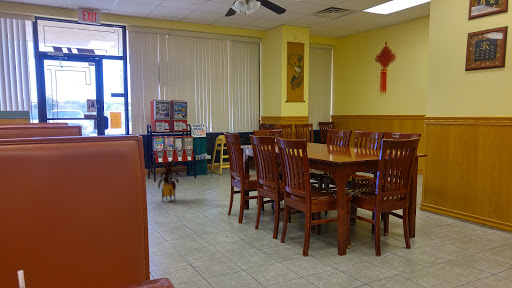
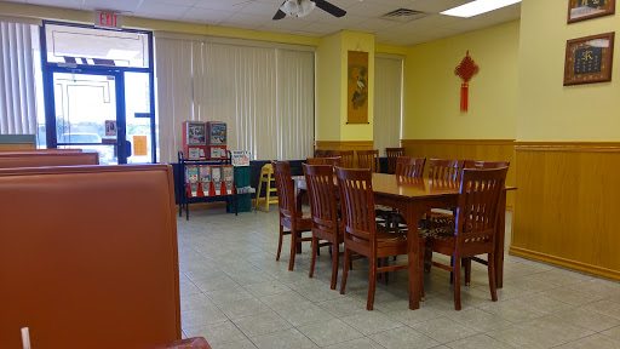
- house plant [150,158,188,203]
